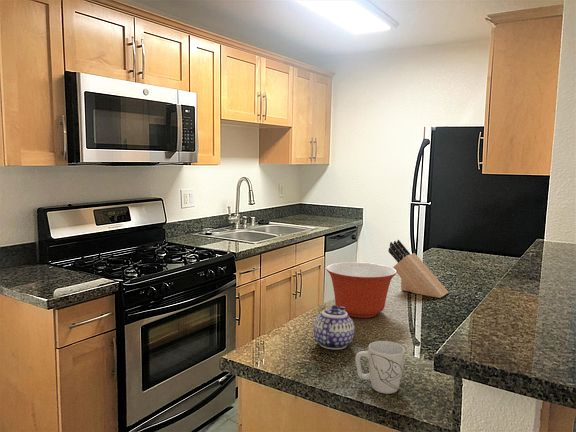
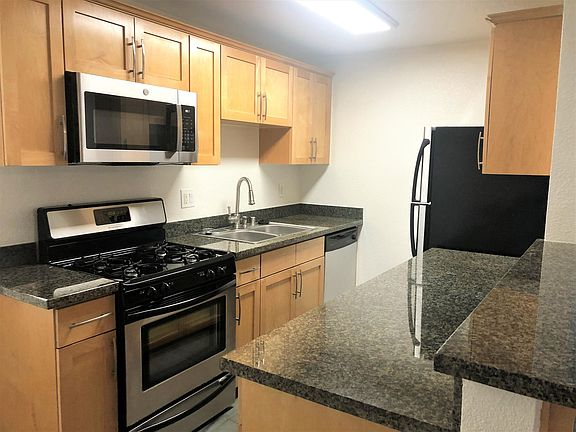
- teapot [313,304,355,350]
- mixing bowl [325,261,397,319]
- knife block [387,239,450,299]
- mug [354,340,406,395]
